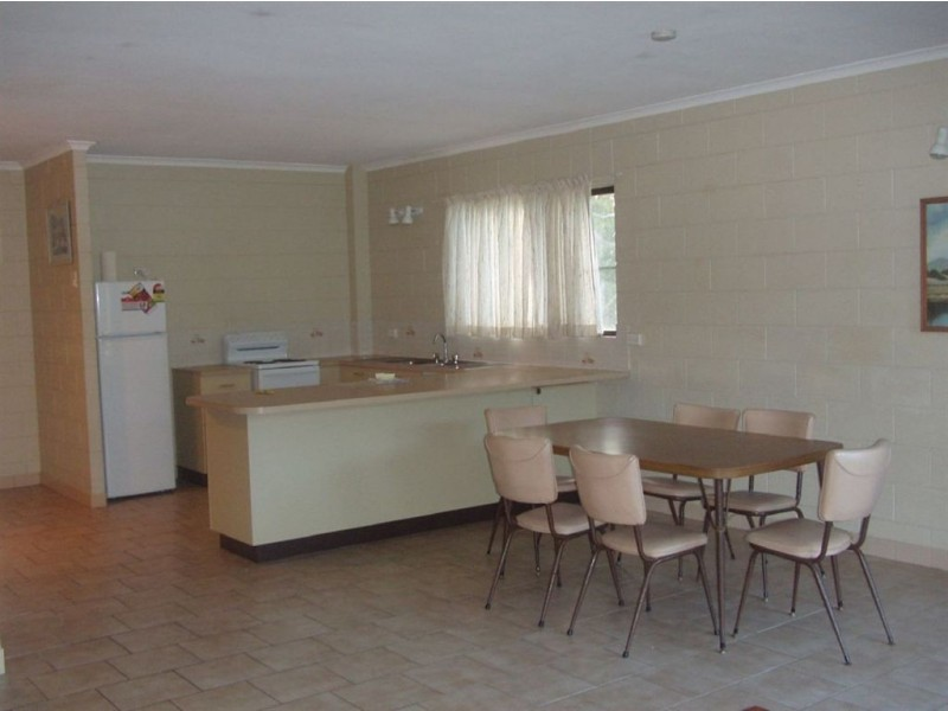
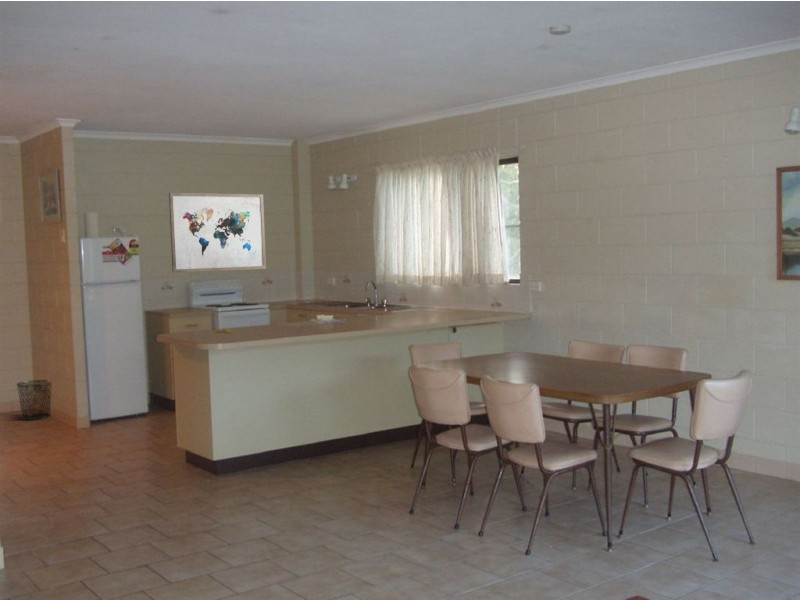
+ wall art [168,192,267,274]
+ waste bin [15,379,53,421]
